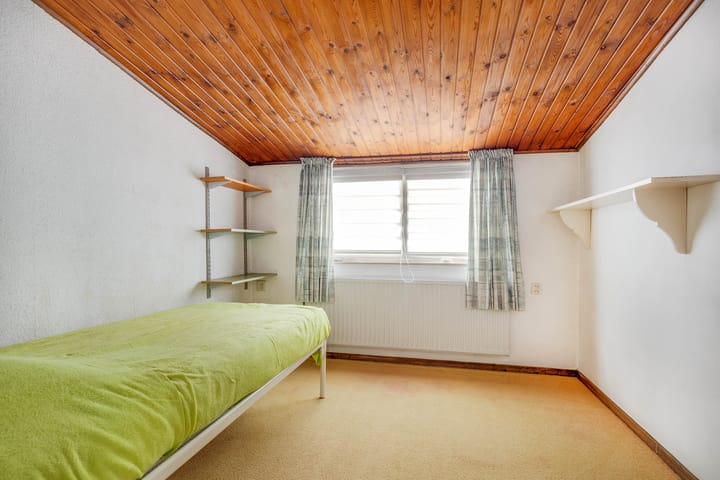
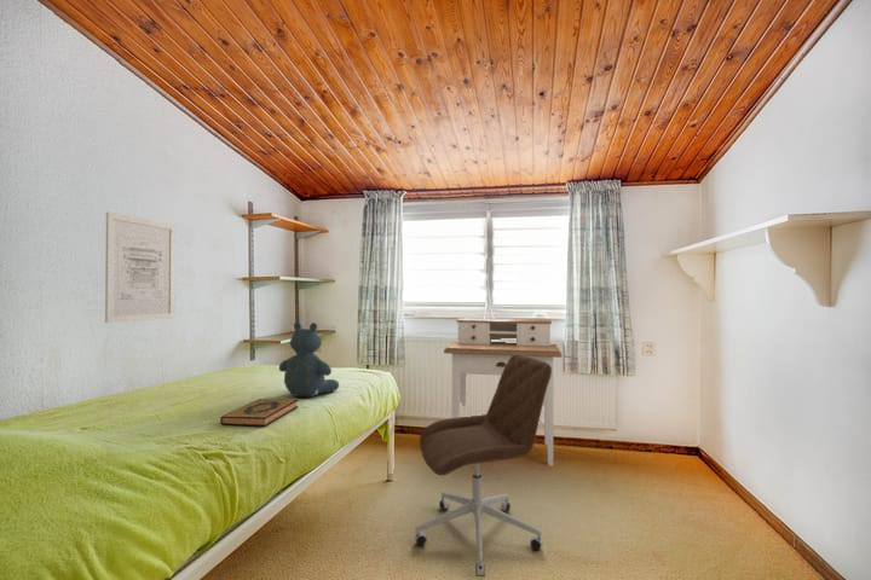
+ desk [443,317,563,468]
+ wall art [104,210,177,324]
+ office chair [413,354,552,578]
+ teddy bear [278,321,340,398]
+ hardback book [219,398,299,428]
